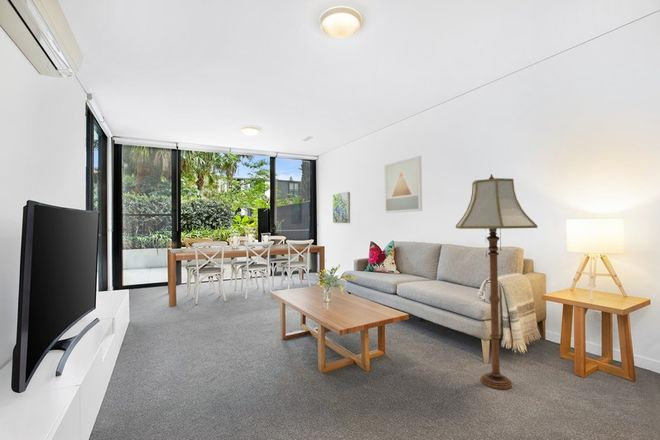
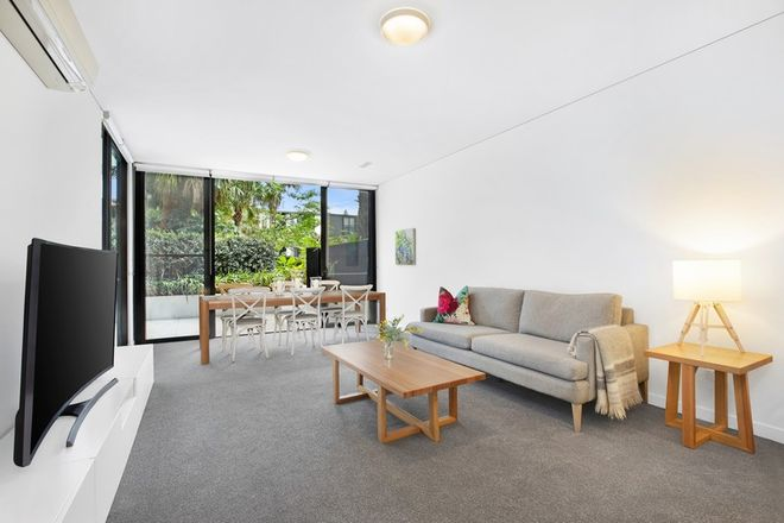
- wall art [383,155,423,214]
- floor lamp [455,173,538,390]
